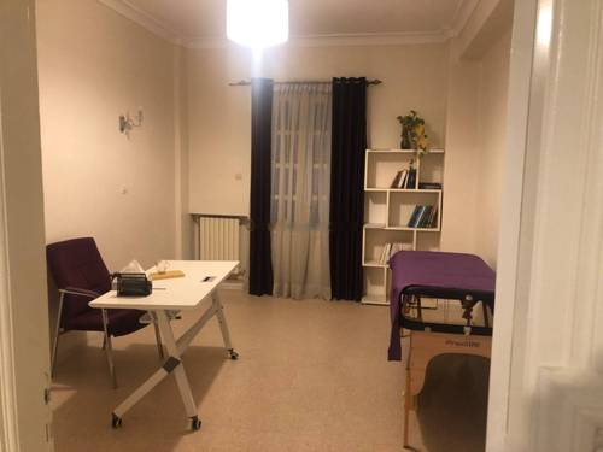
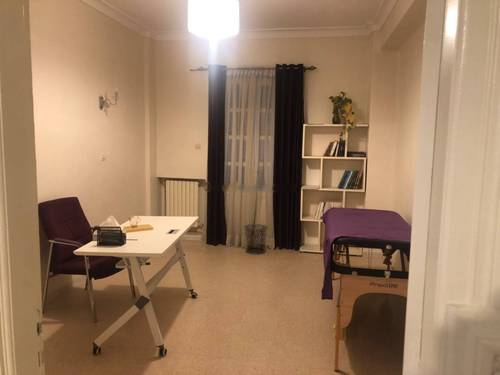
+ waste bin [243,223,269,255]
